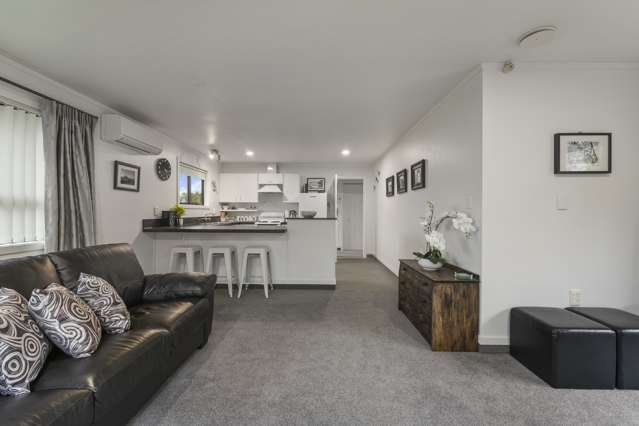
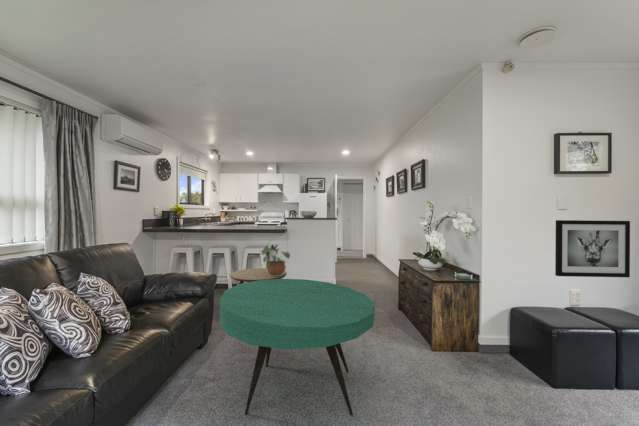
+ coffee table [219,278,376,416]
+ potted plant [260,240,291,276]
+ wall art [554,219,631,278]
+ side table [229,267,288,285]
